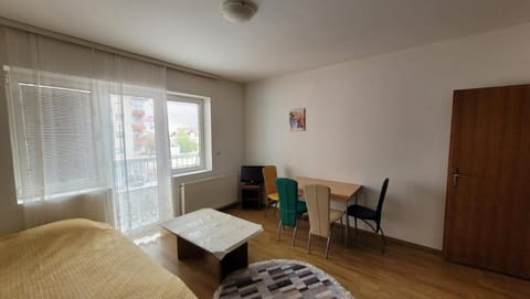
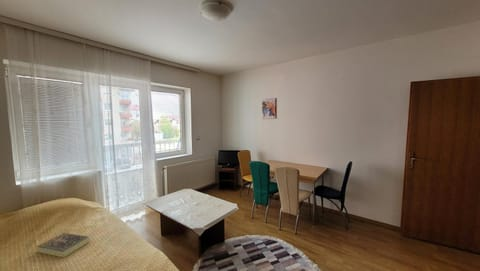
+ book [36,232,91,258]
